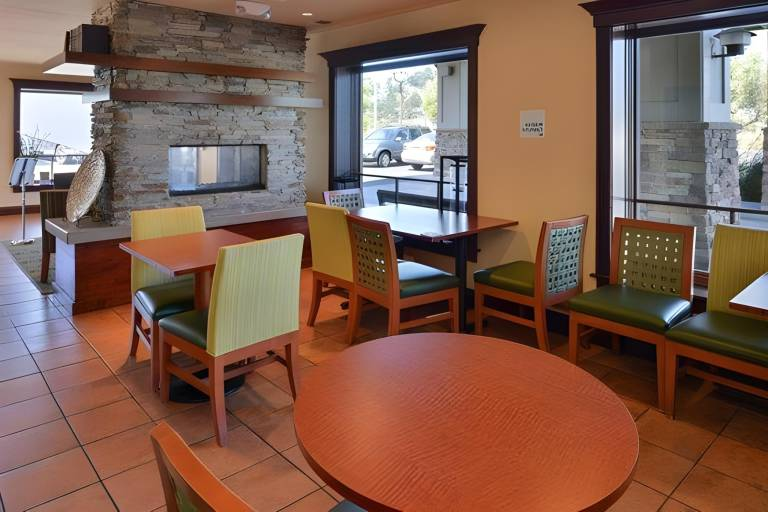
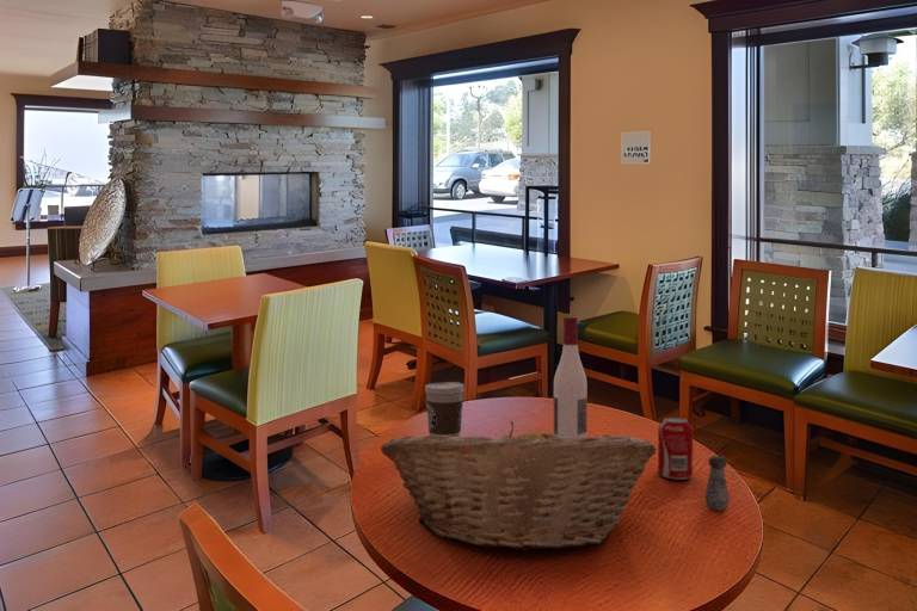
+ salt shaker [703,455,731,512]
+ beverage can [657,416,694,481]
+ coffee cup [424,381,466,437]
+ fruit basket [380,420,657,553]
+ alcohol [553,316,589,438]
